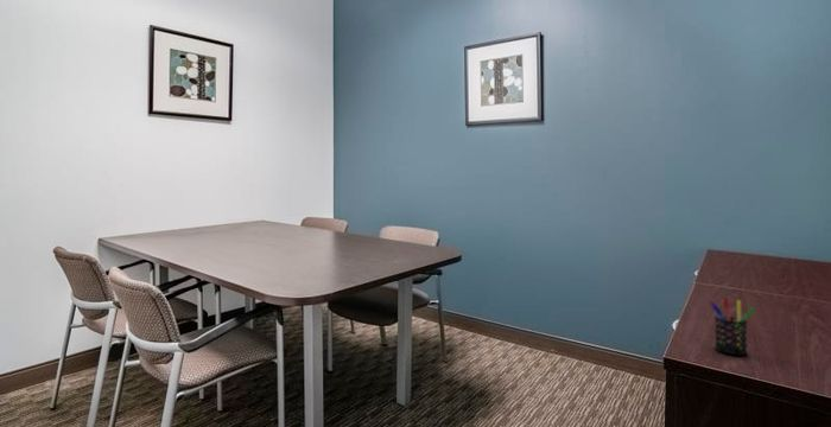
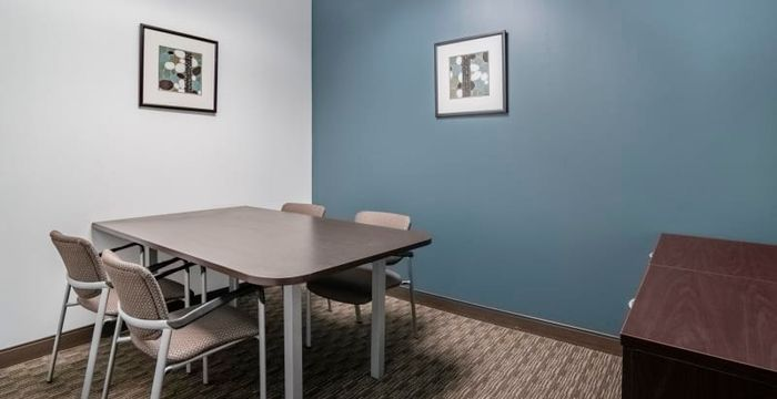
- pen holder [708,295,756,356]
